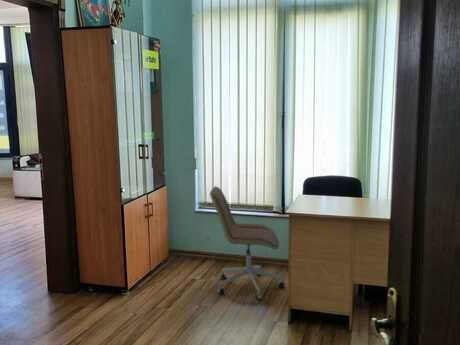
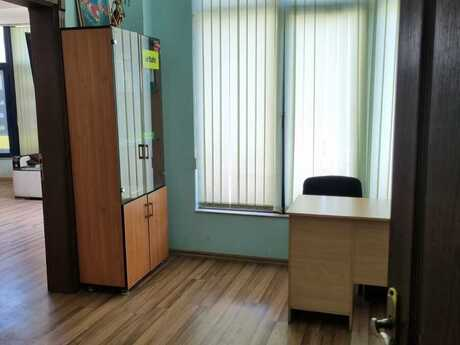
- office chair [209,185,286,301]
